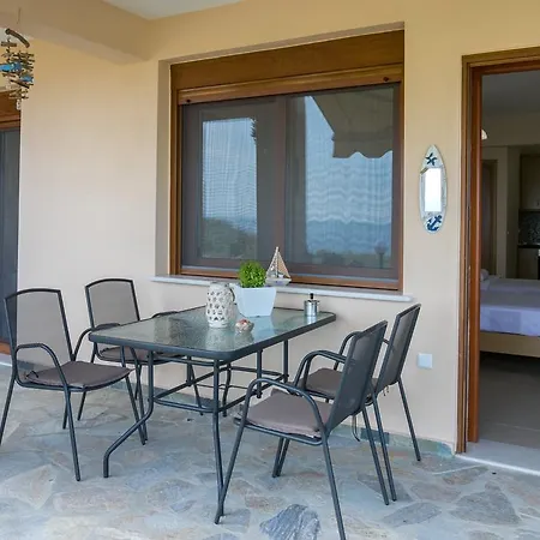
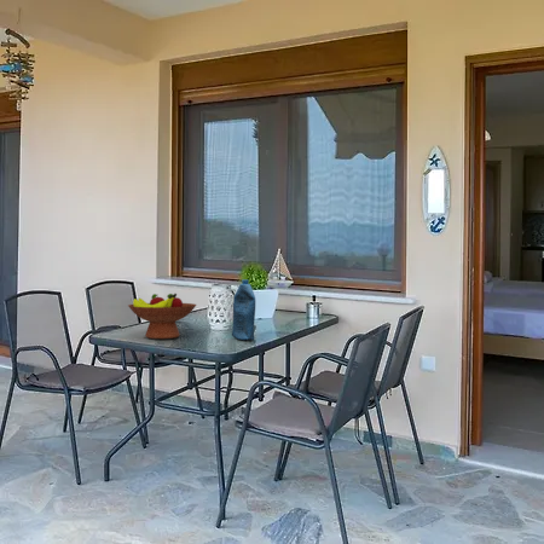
+ fruit bowl [127,293,197,340]
+ bottle [231,278,256,342]
